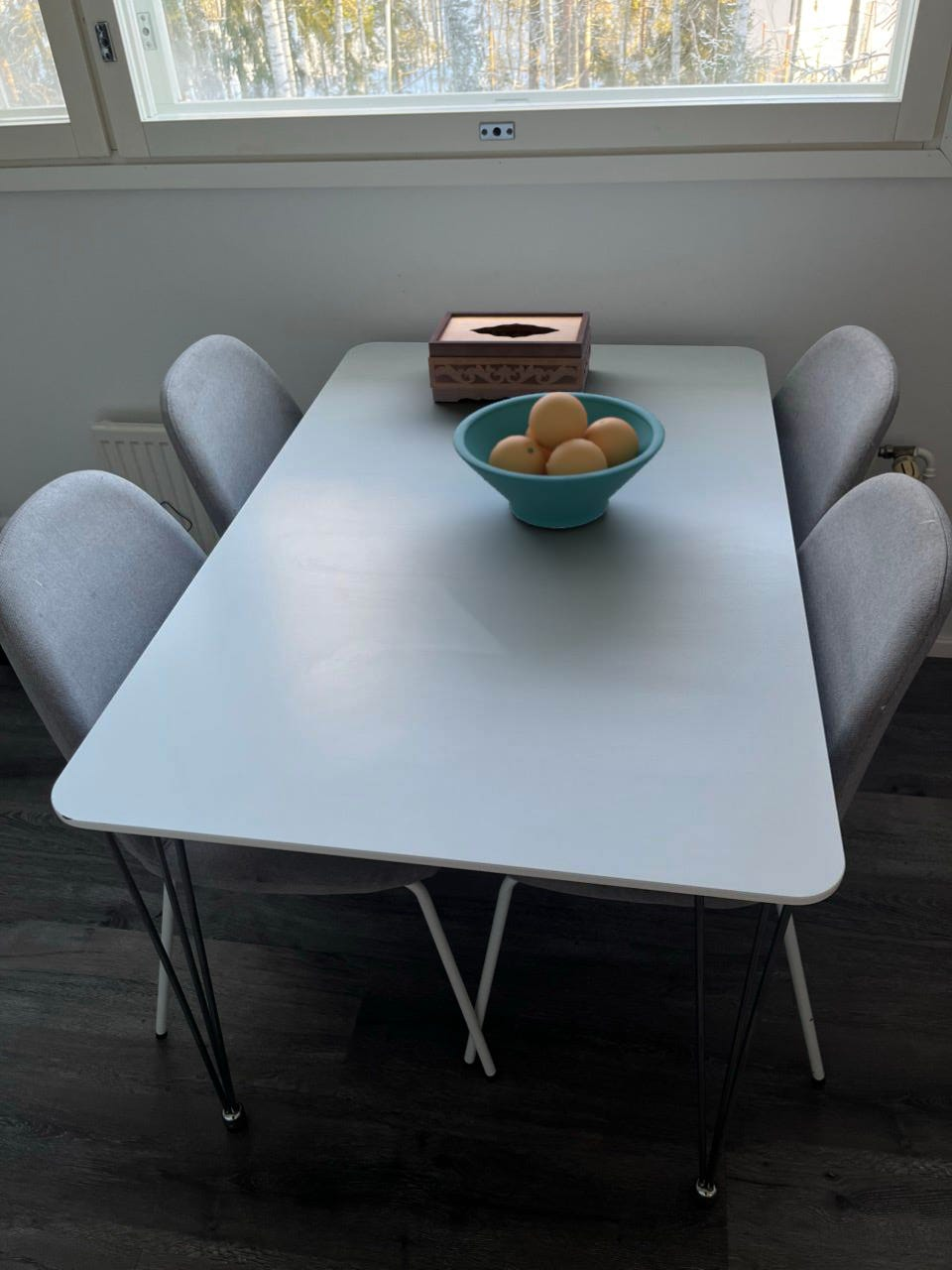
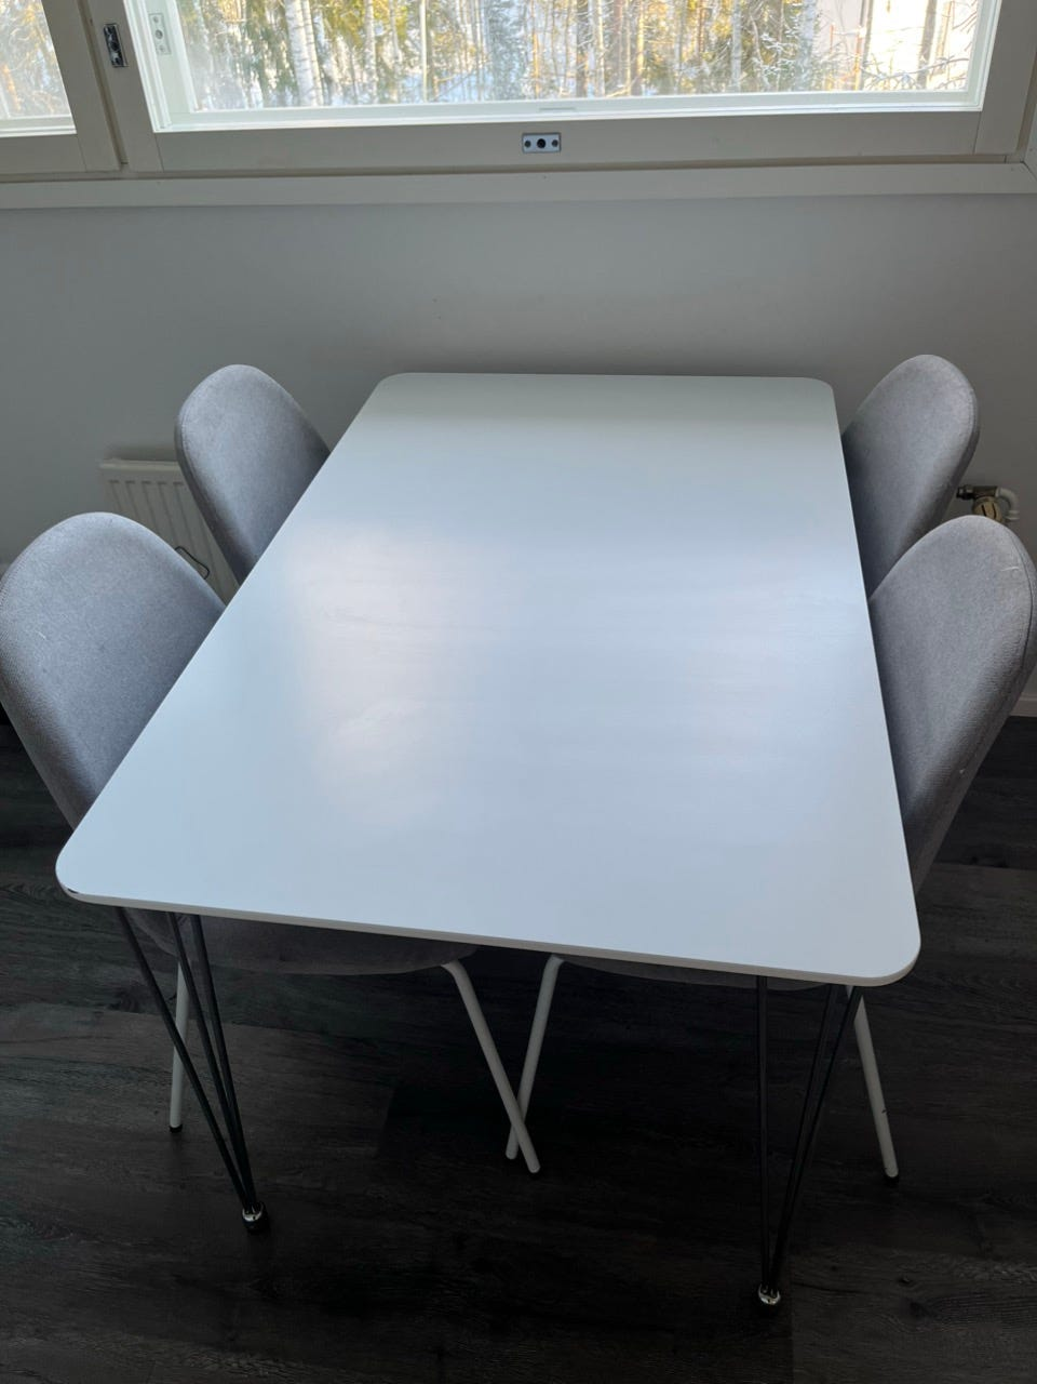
- fruit bowl [452,392,666,530]
- tissue box [427,311,592,403]
